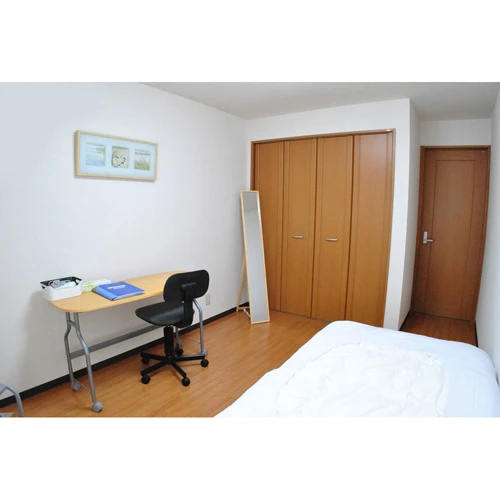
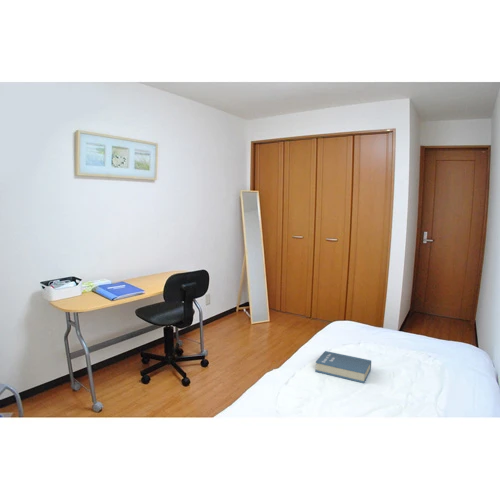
+ book [314,350,372,384]
